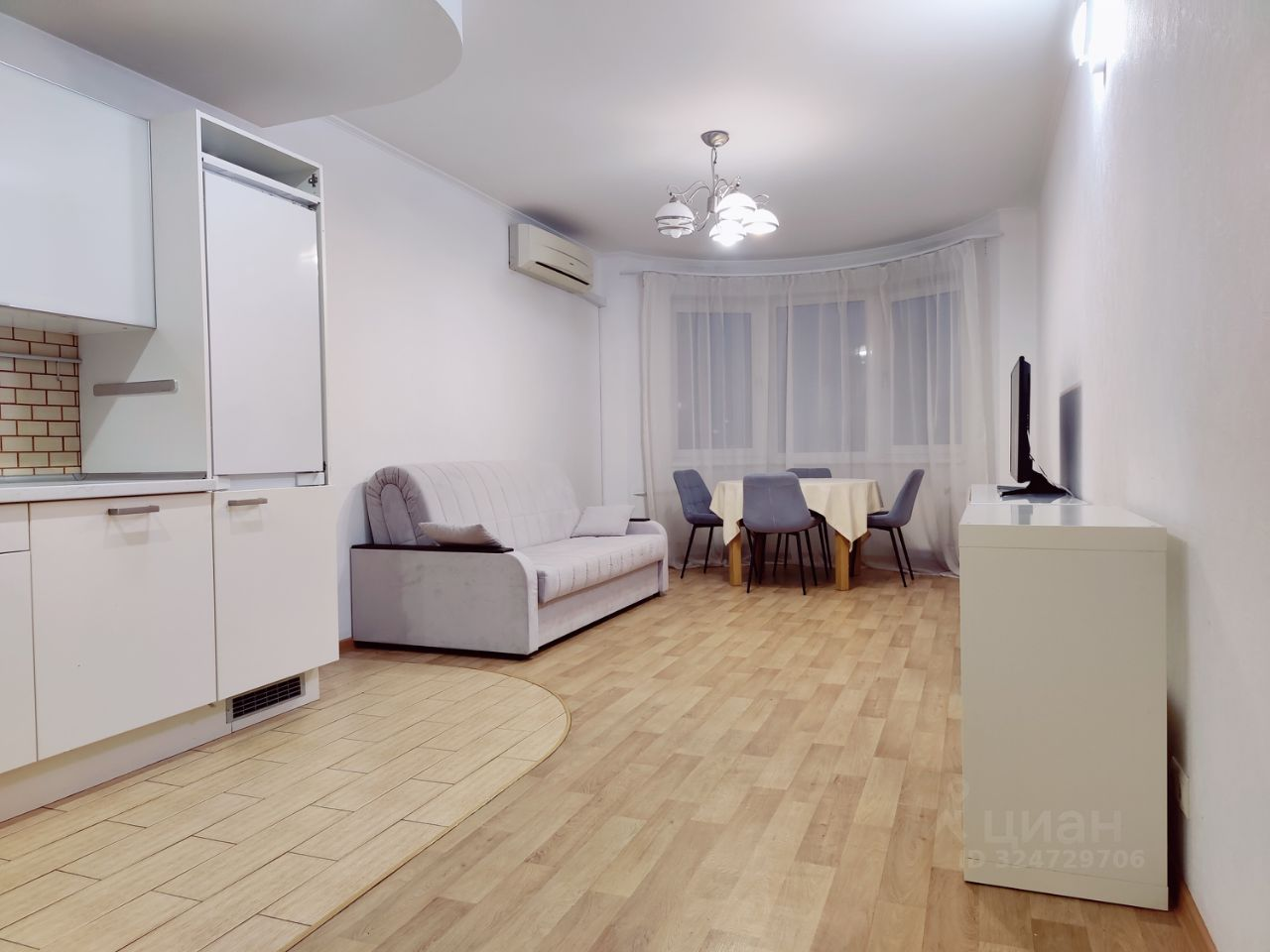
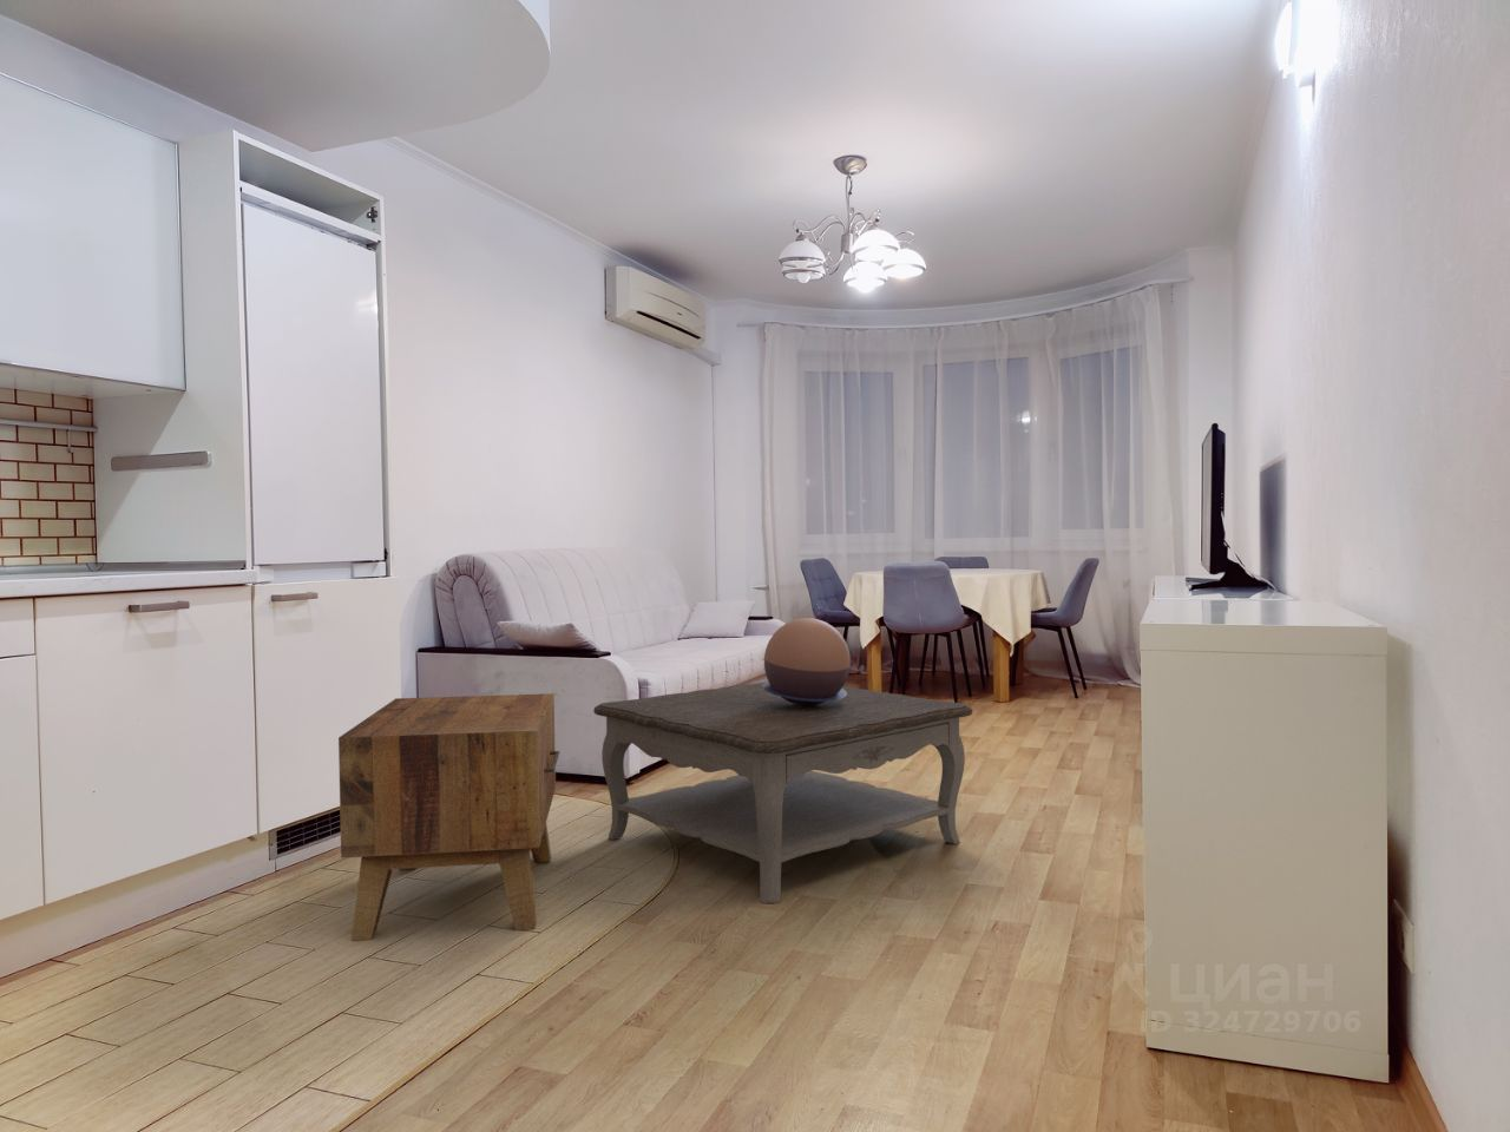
+ decorative bowl [762,617,851,705]
+ coffee table [592,680,974,905]
+ side table [338,692,560,941]
